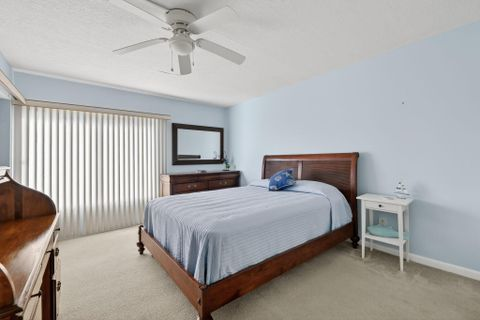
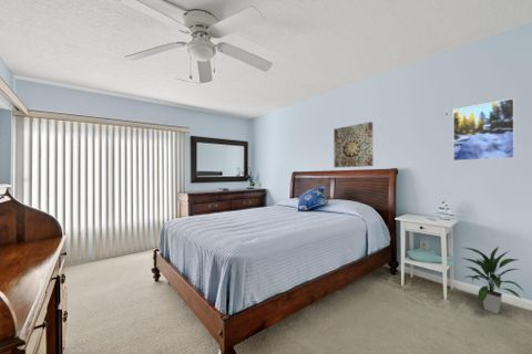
+ indoor plant [459,246,525,315]
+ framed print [452,97,515,162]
+ wall art [332,121,374,168]
